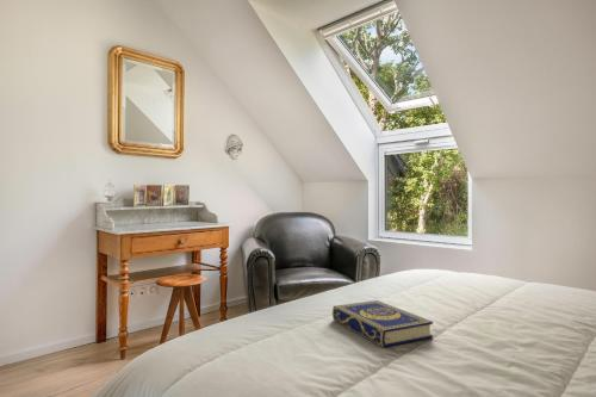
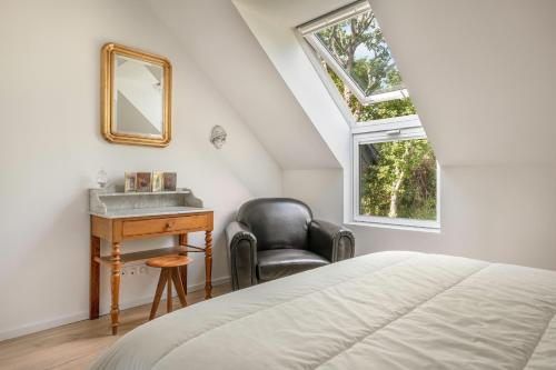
- book [331,299,434,348]
